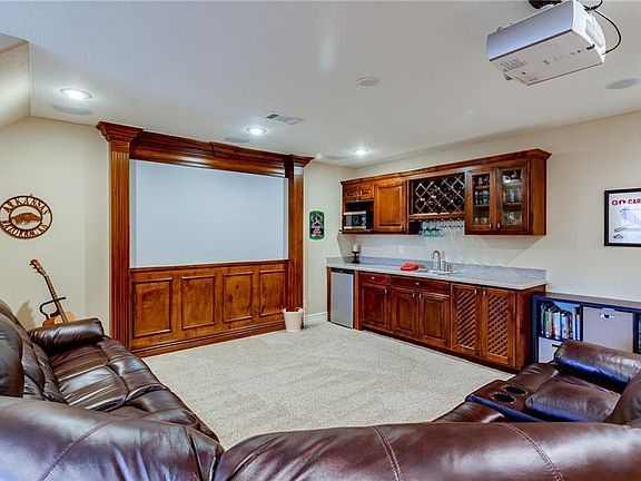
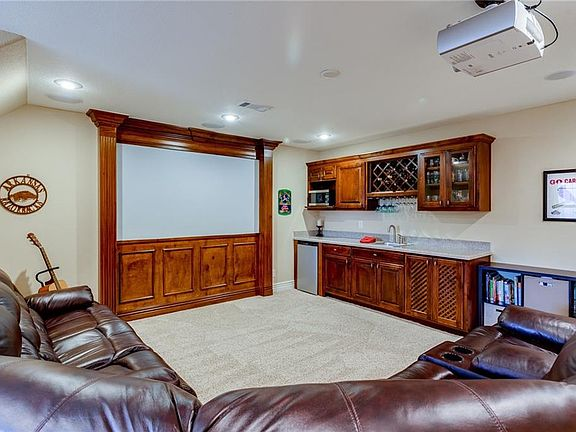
- wastebasket [282,307,305,333]
